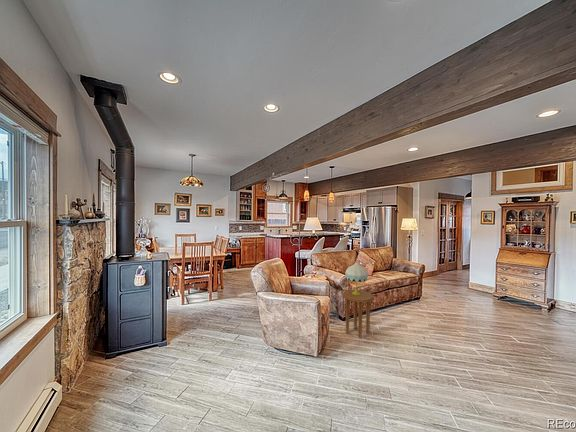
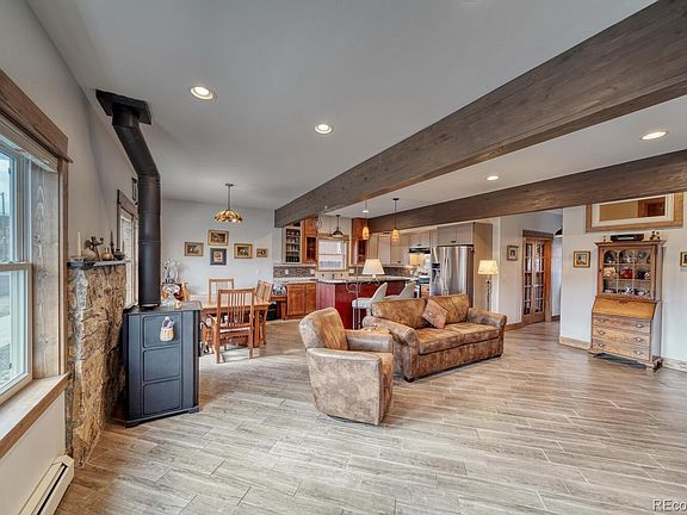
- side table [342,289,375,339]
- table lamp [344,262,369,295]
